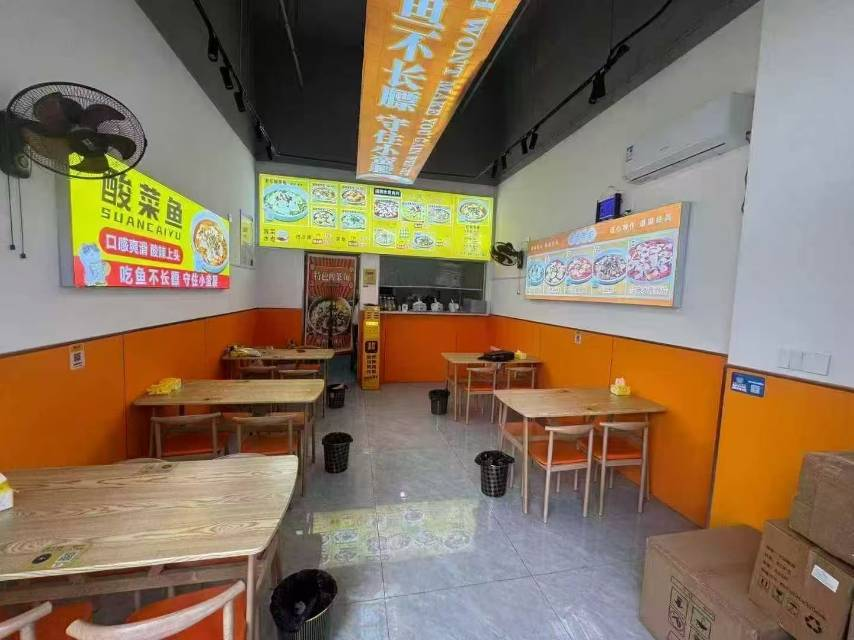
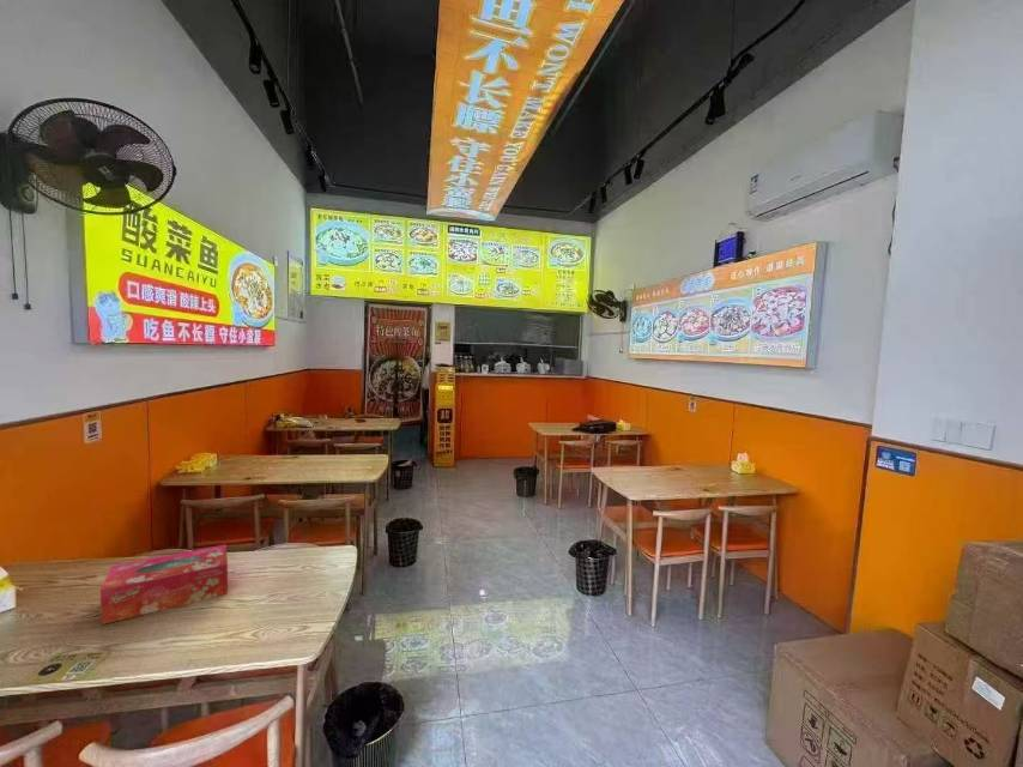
+ tissue box [99,543,229,626]
